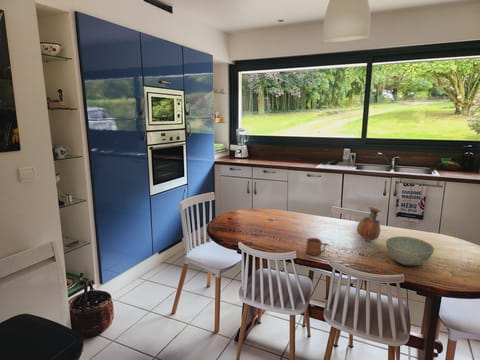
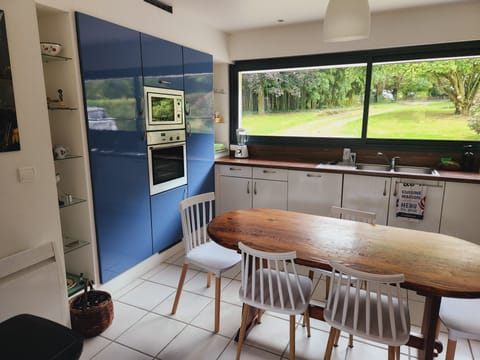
- bowl [385,236,435,267]
- mug [305,237,331,256]
- vase [356,206,382,242]
